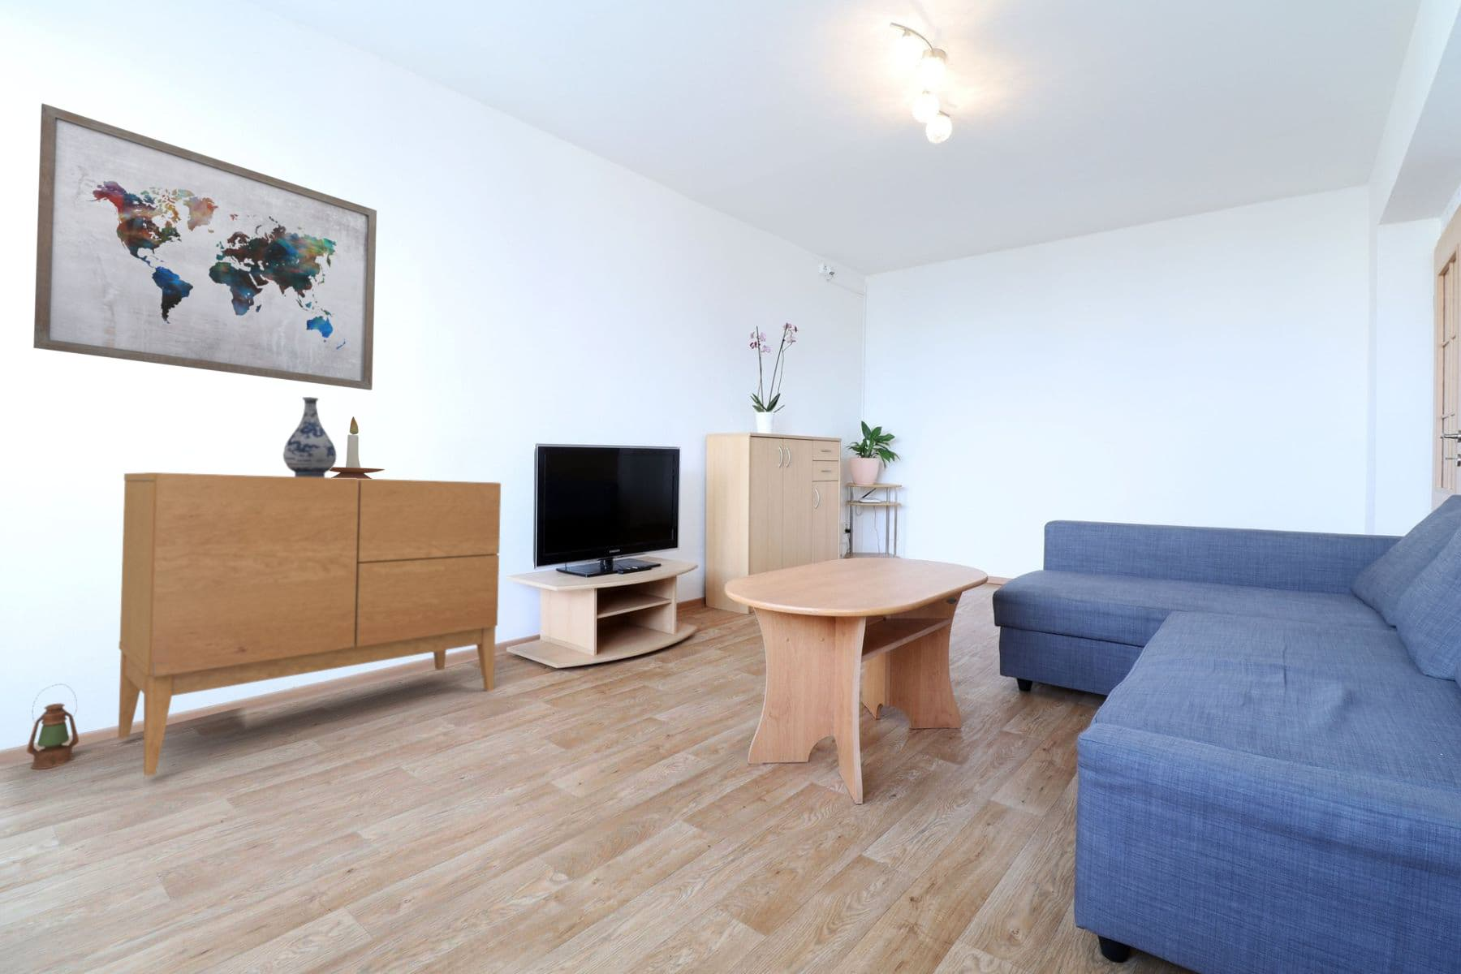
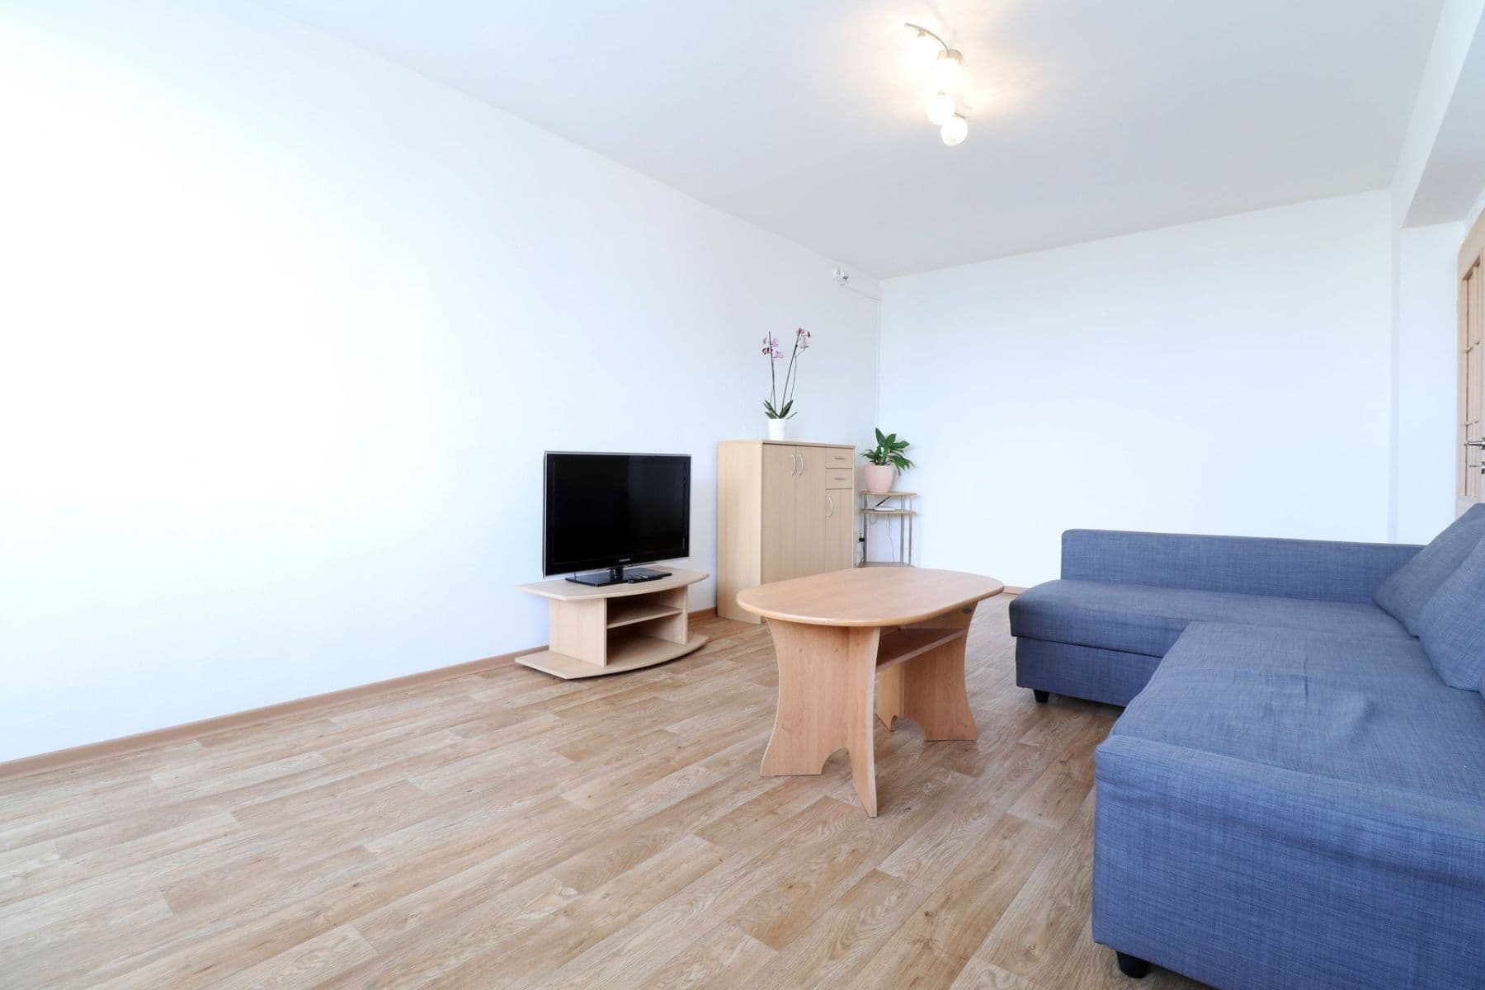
- wall art [33,102,377,391]
- sideboard [117,472,501,777]
- vase [283,396,337,477]
- lantern [26,684,79,770]
- candle holder [328,415,385,479]
